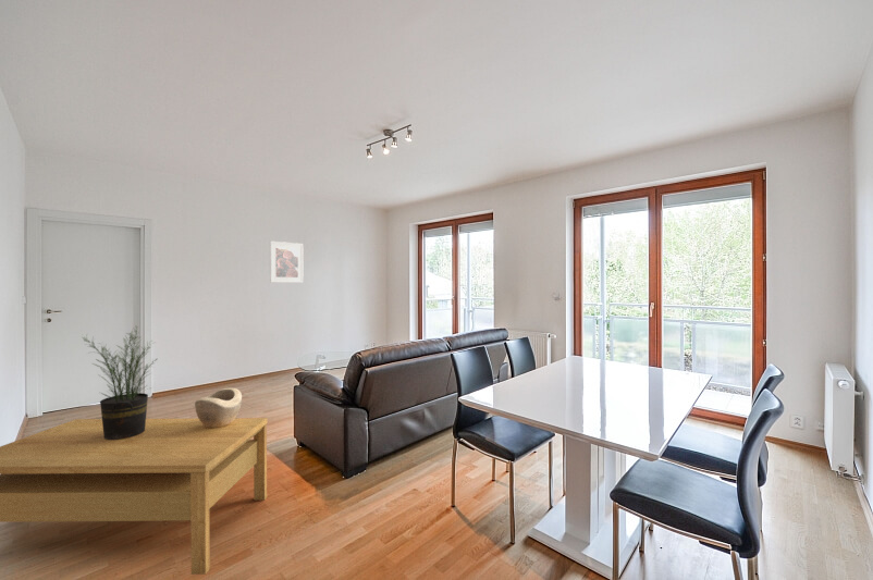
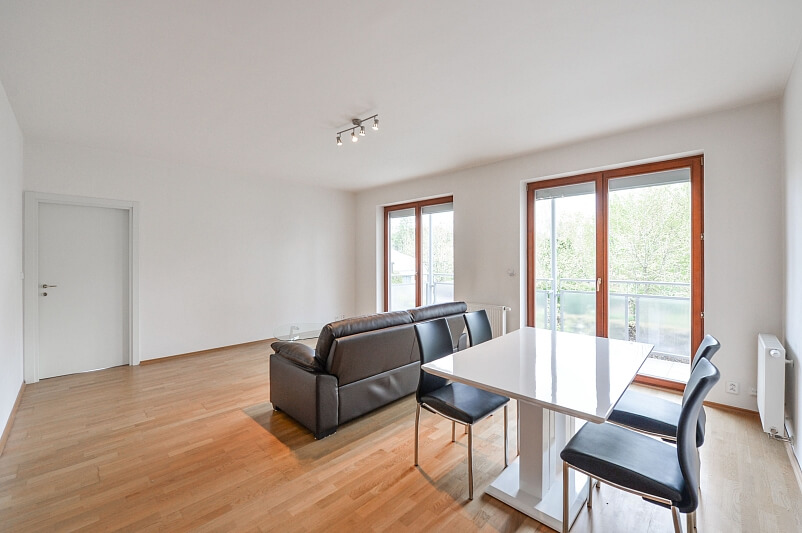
- decorative bowl [194,387,243,428]
- coffee table [0,417,269,576]
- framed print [269,240,305,284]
- potted plant [82,325,157,440]
